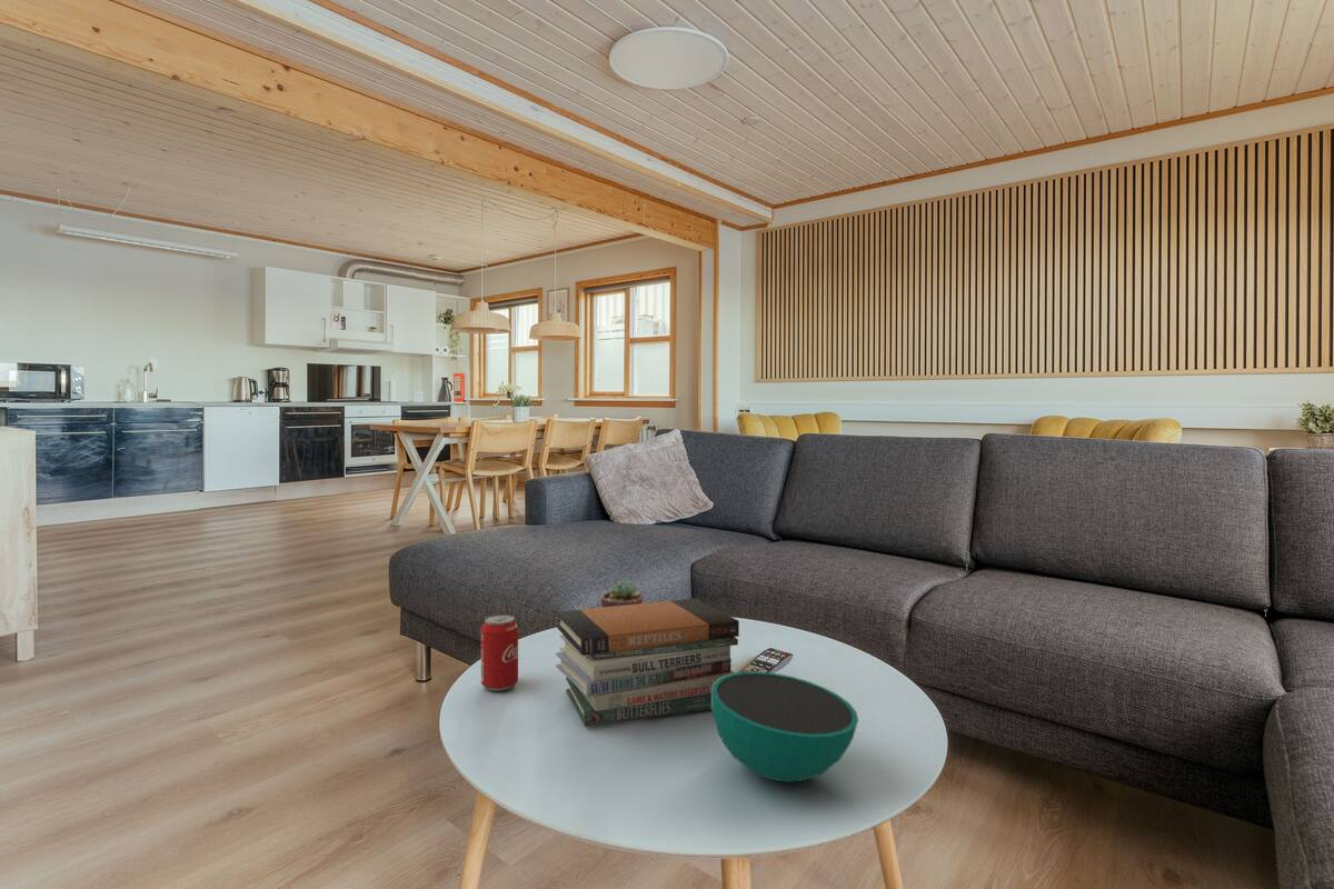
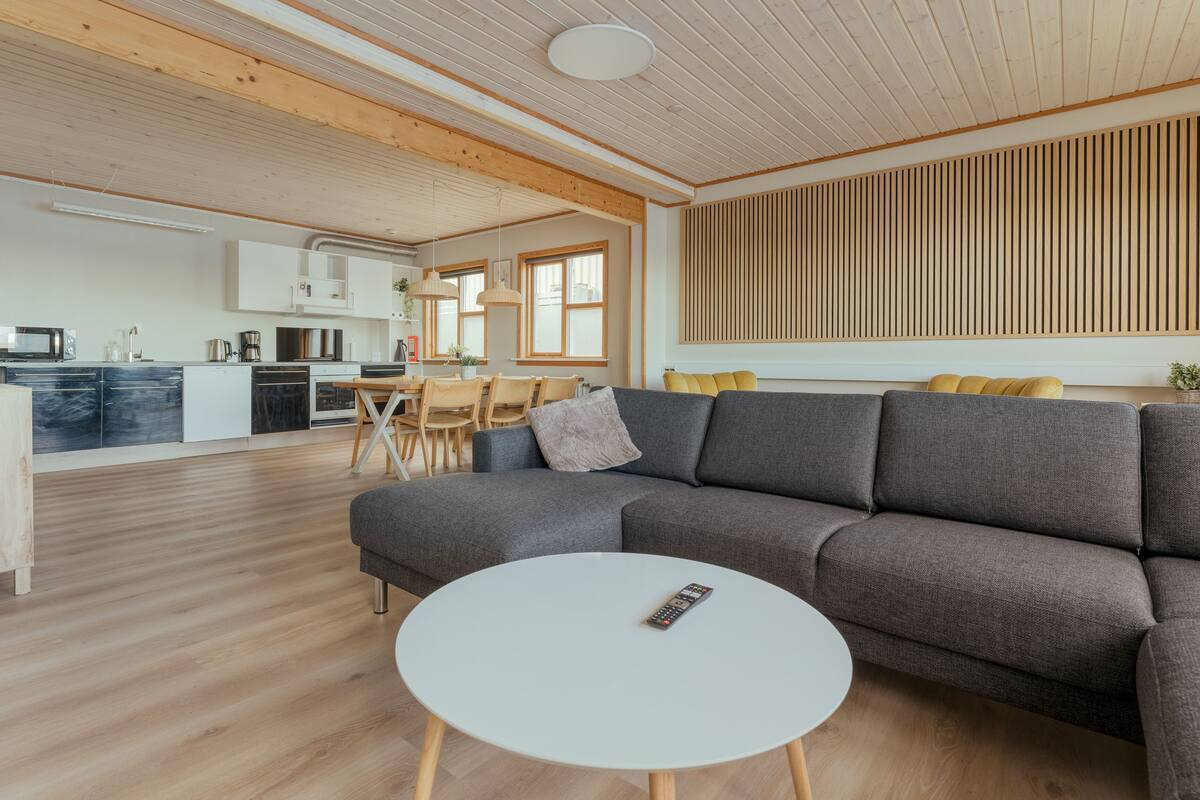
- beverage can [480,613,519,691]
- bowl [710,671,859,783]
- book stack [555,598,740,727]
- potted succulent [600,579,644,608]
